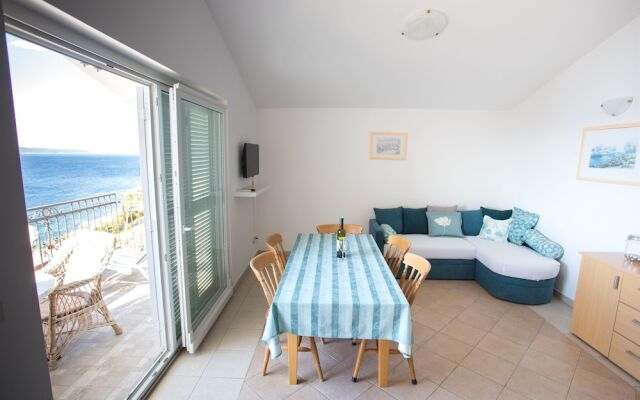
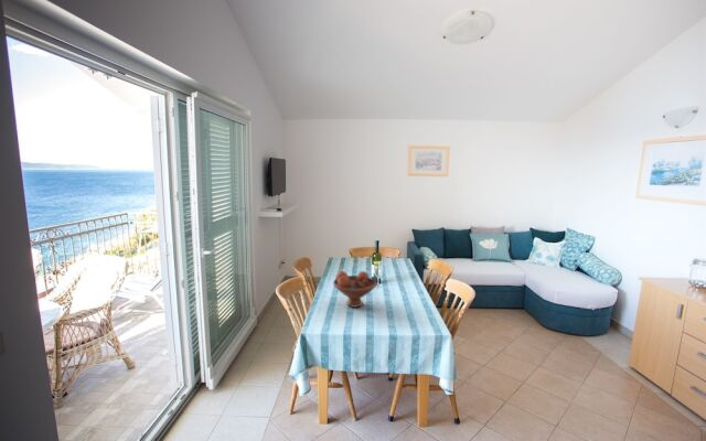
+ fruit bowl [332,270,378,309]
